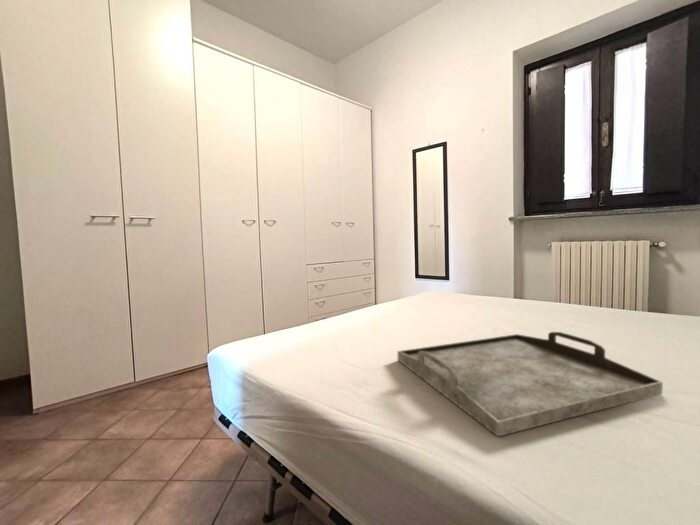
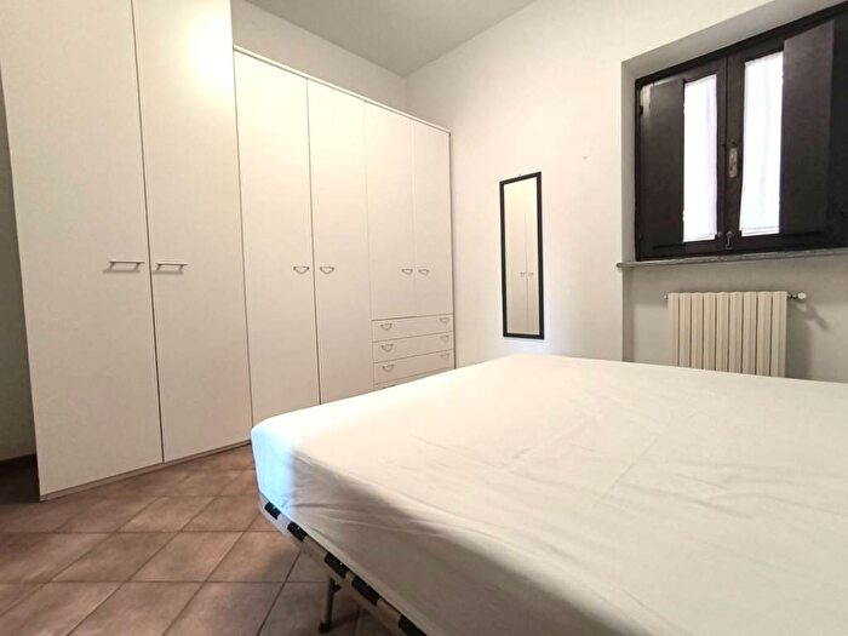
- serving tray [396,331,664,437]
